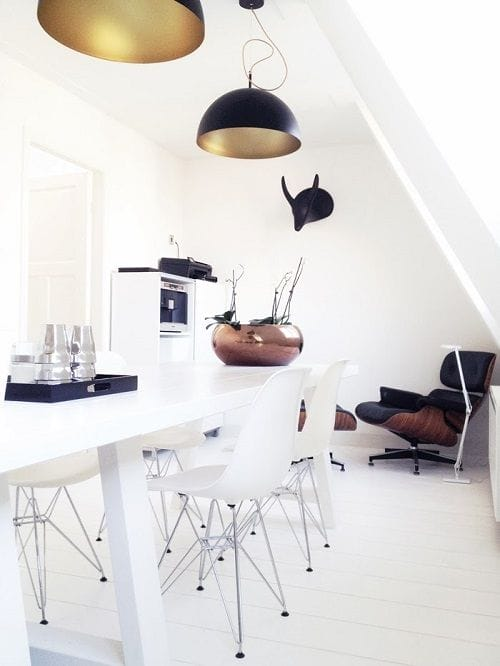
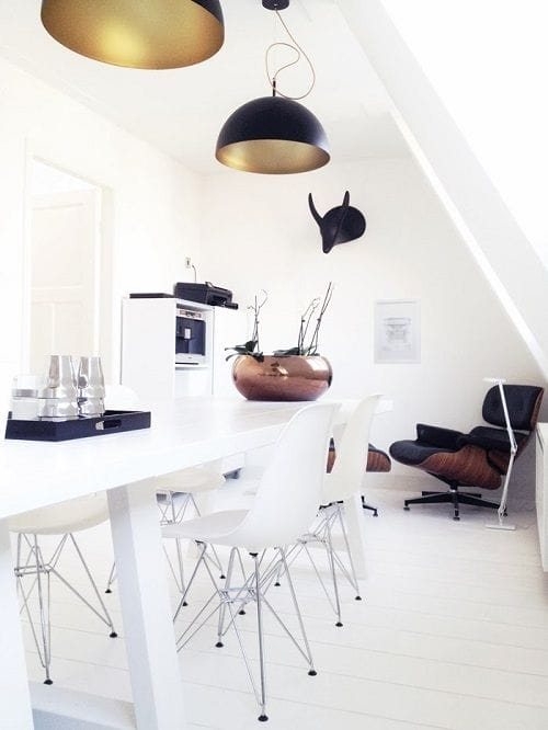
+ wall art [373,297,422,365]
